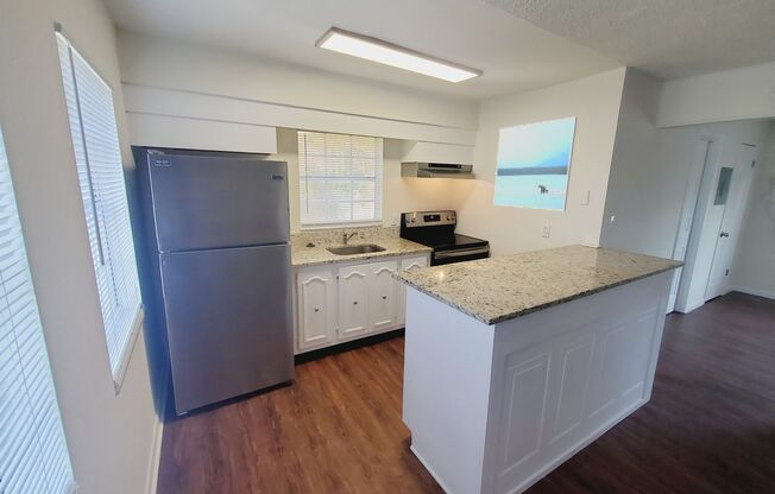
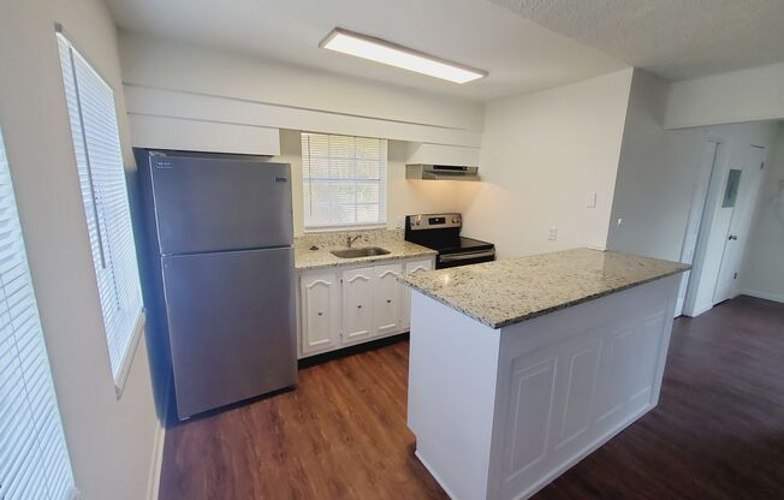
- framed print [492,116,578,211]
